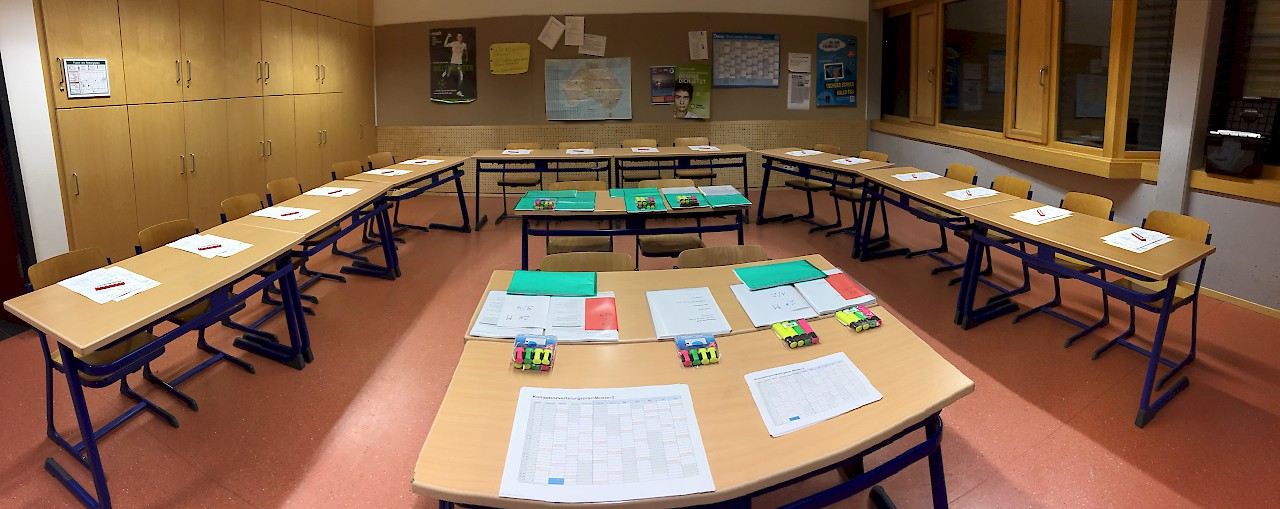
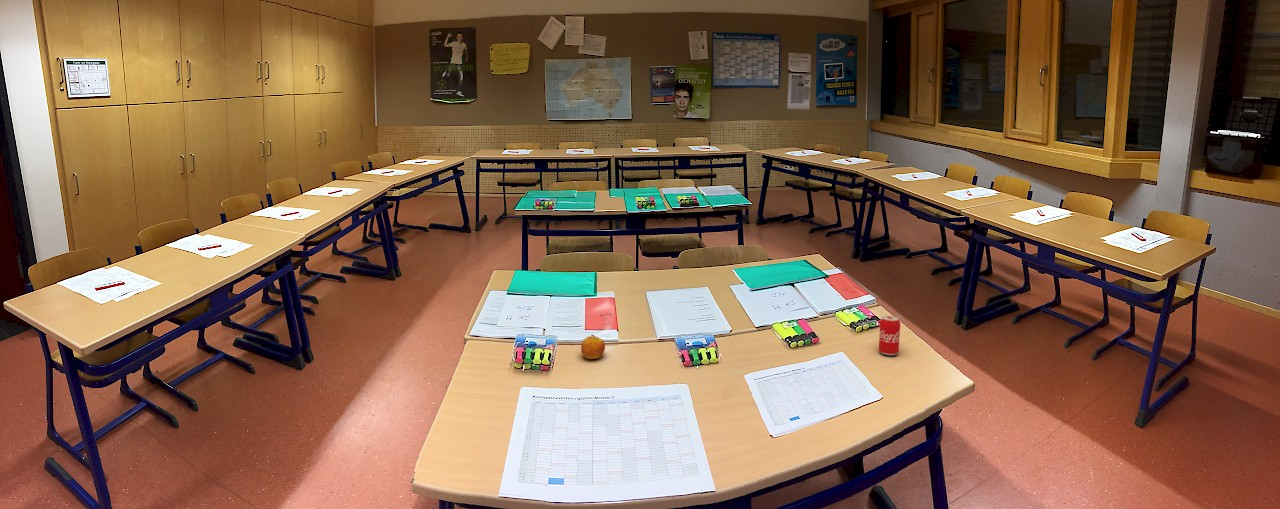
+ apple [580,333,606,360]
+ beverage can [878,315,901,356]
